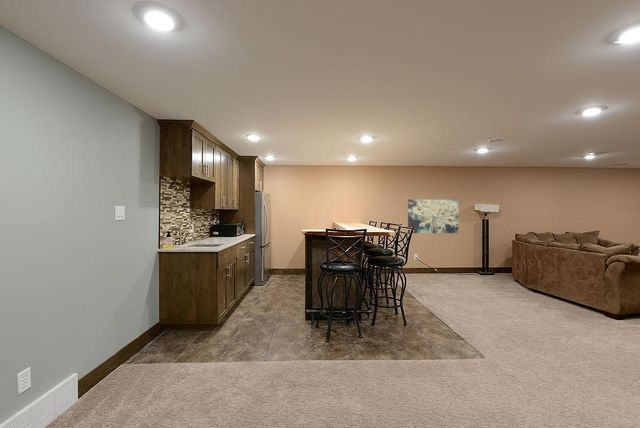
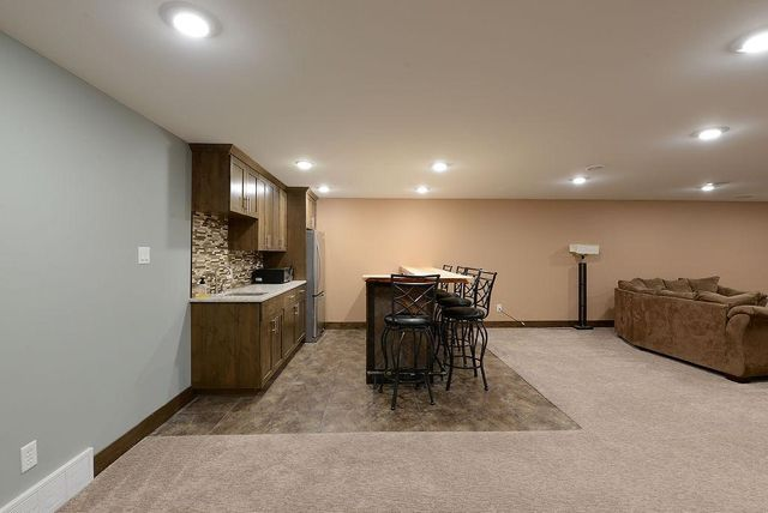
- wall art [407,198,459,234]
